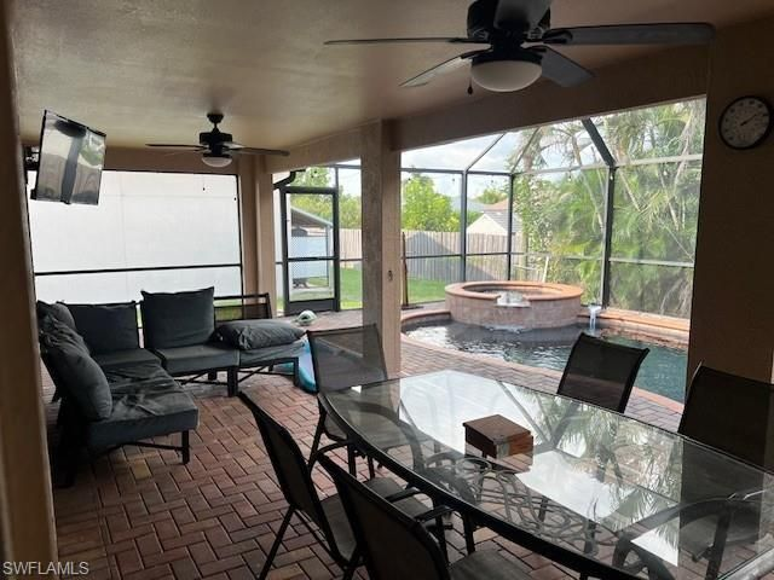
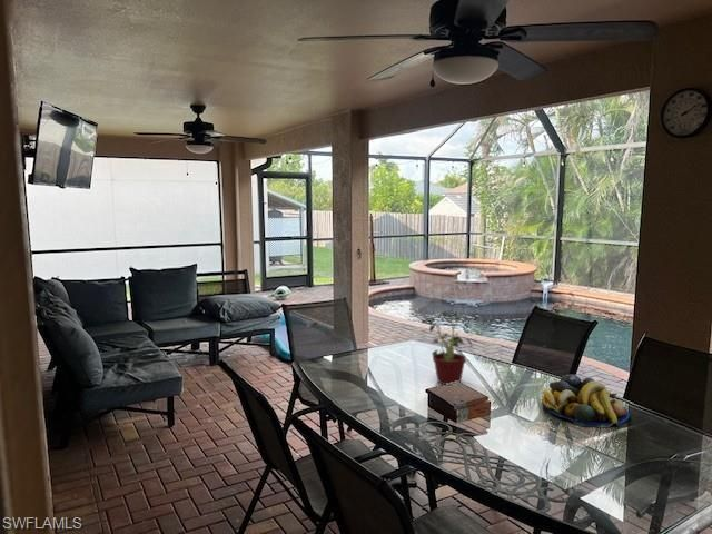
+ fruit bowl [541,374,631,428]
+ potted plant [426,310,474,386]
